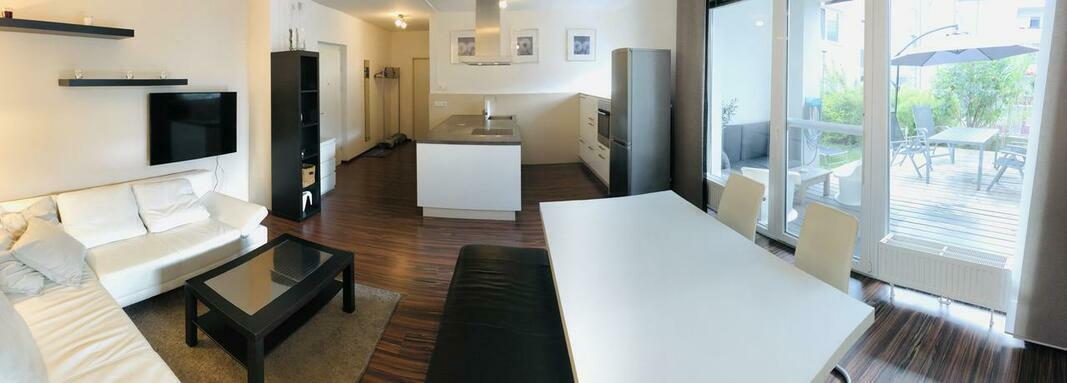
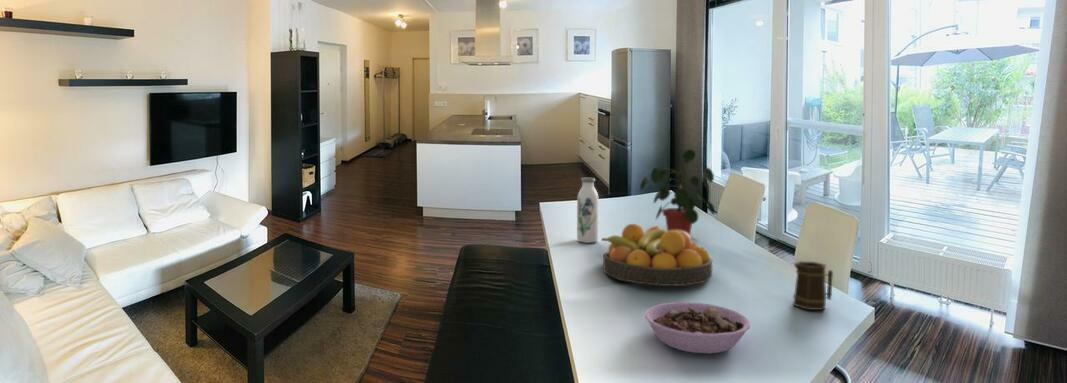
+ potted plant [639,148,716,236]
+ water bottle [576,177,600,244]
+ mug [792,260,834,311]
+ bowl [643,301,751,354]
+ fruit bowl [600,223,714,287]
